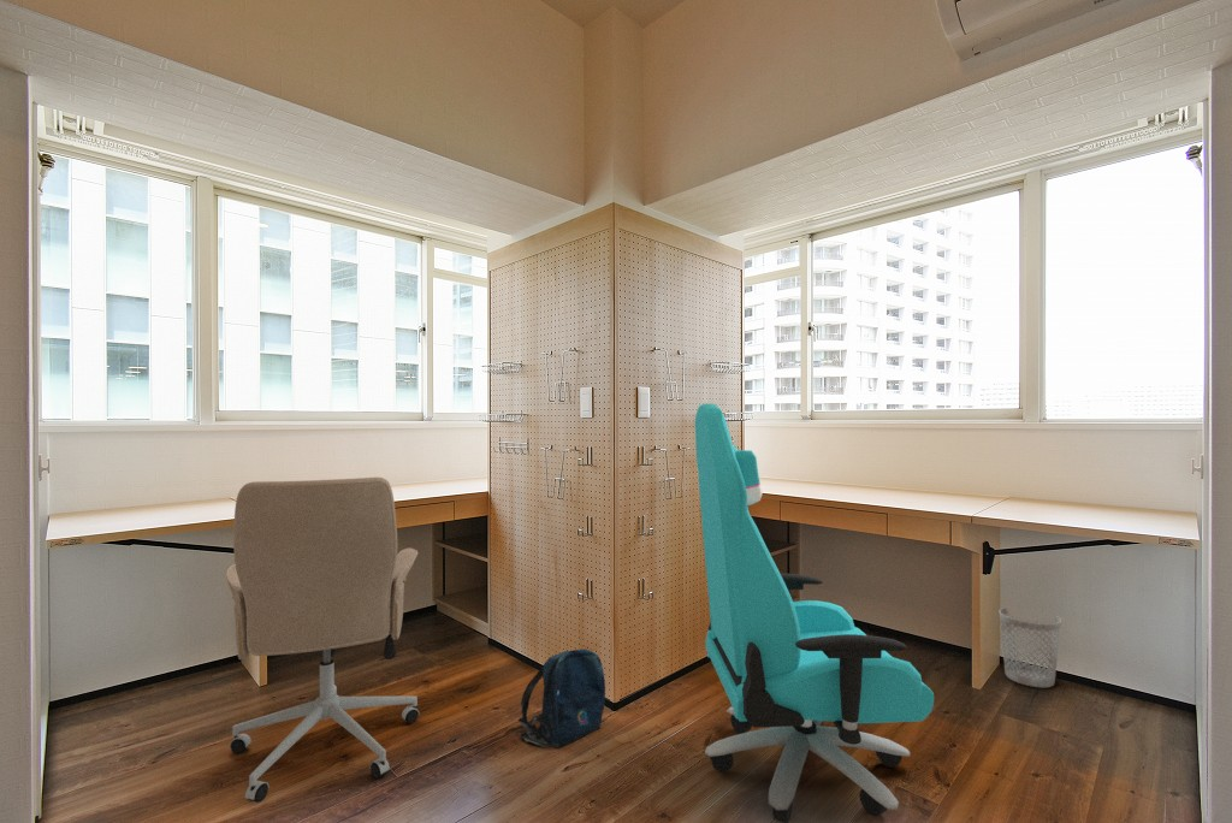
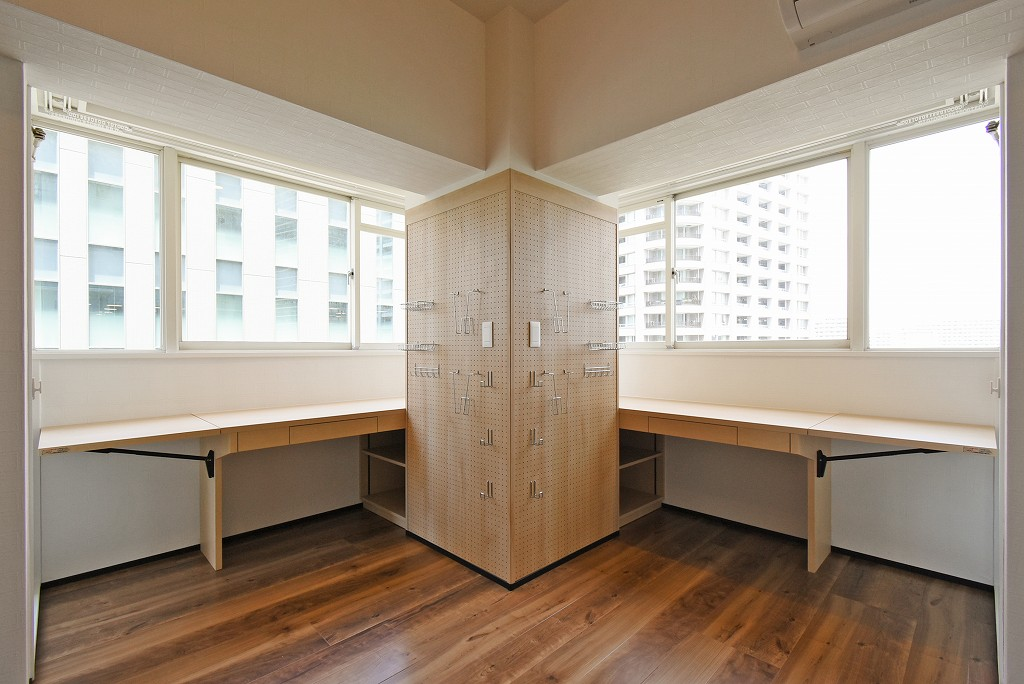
- wastebasket [999,606,1062,688]
- backpack [517,647,606,750]
- office chair [225,476,421,804]
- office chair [694,402,935,823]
